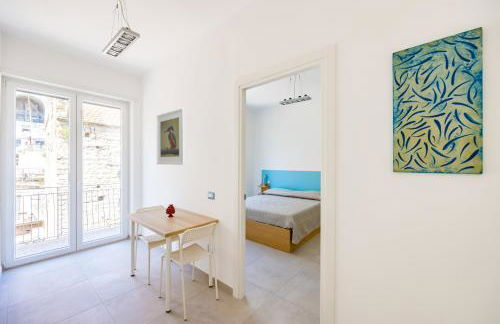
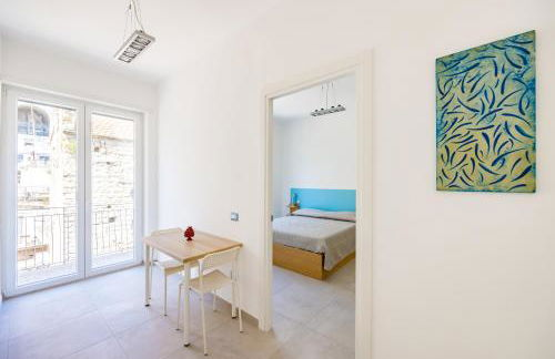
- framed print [156,107,186,166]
